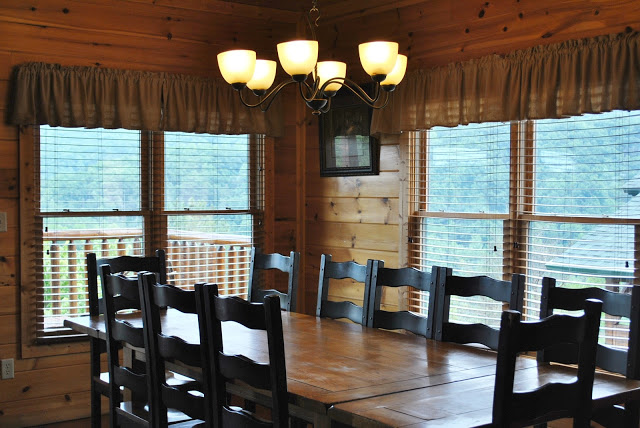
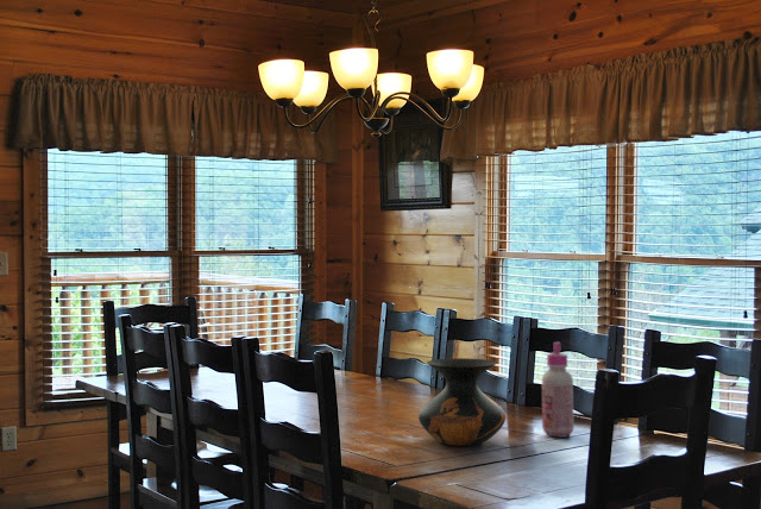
+ glue bottle [541,340,574,439]
+ vase [417,357,507,447]
